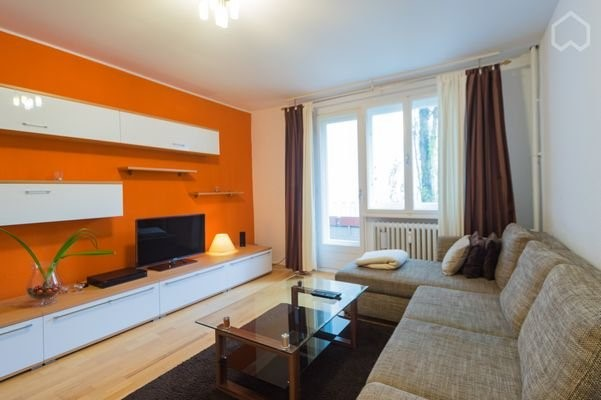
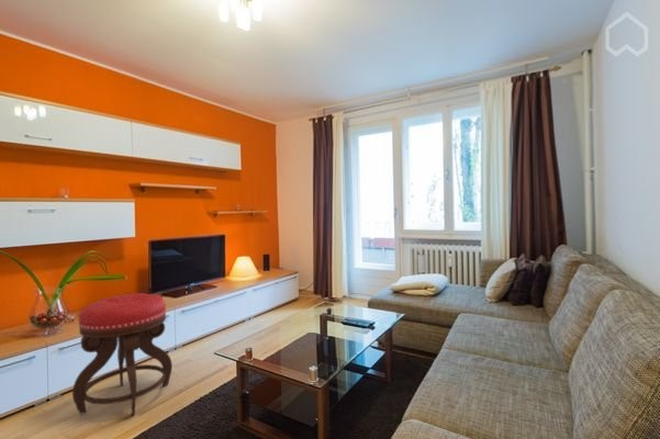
+ stool [71,292,174,417]
